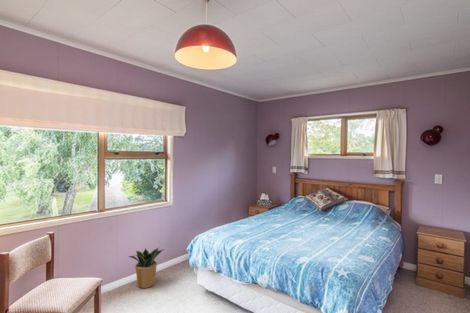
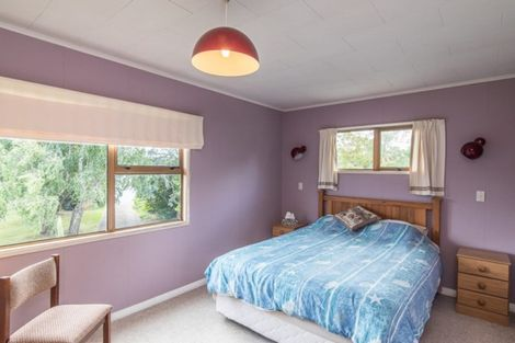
- potted plant [127,247,165,289]
